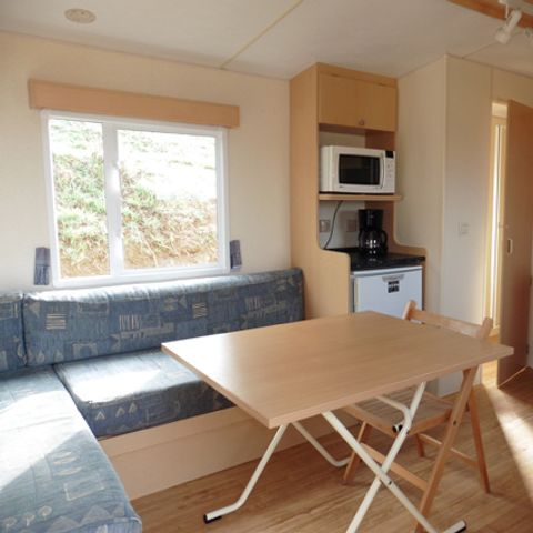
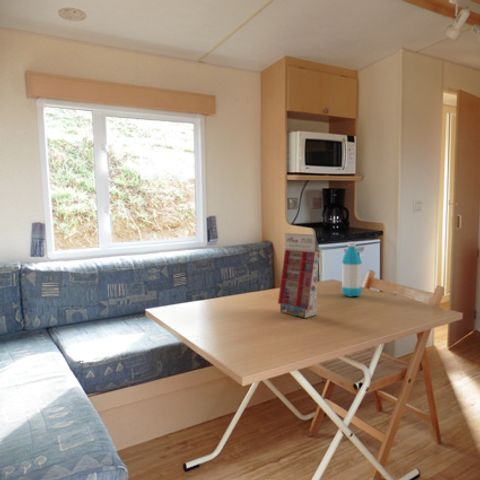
+ water bottle [341,241,363,298]
+ gift box [277,232,320,319]
